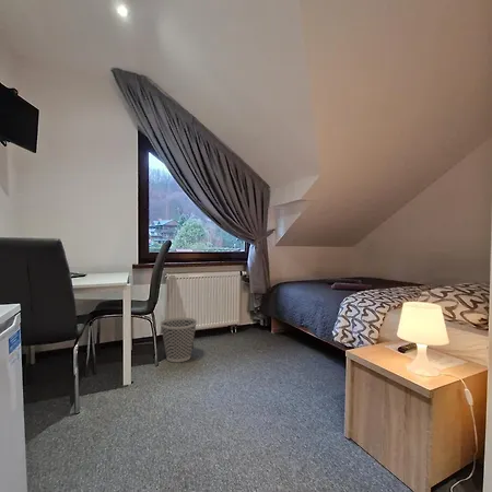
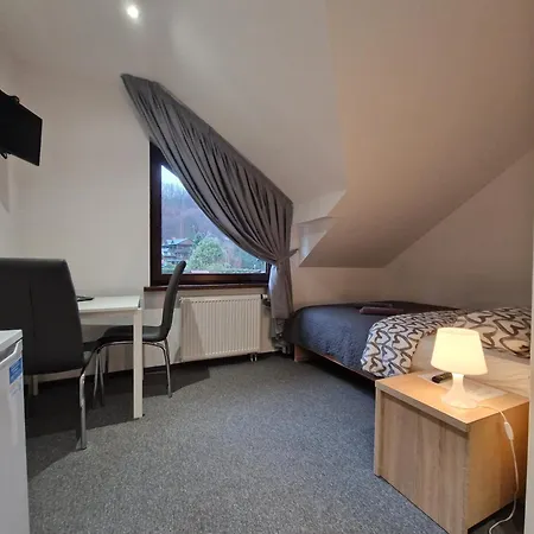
- wastebasket [159,316,198,363]
